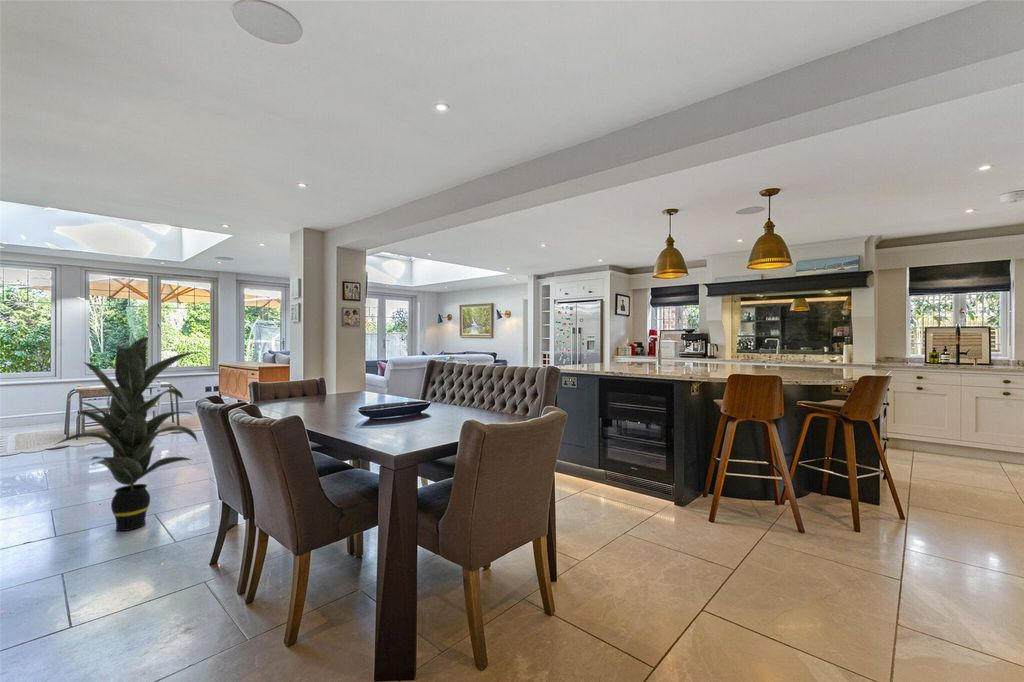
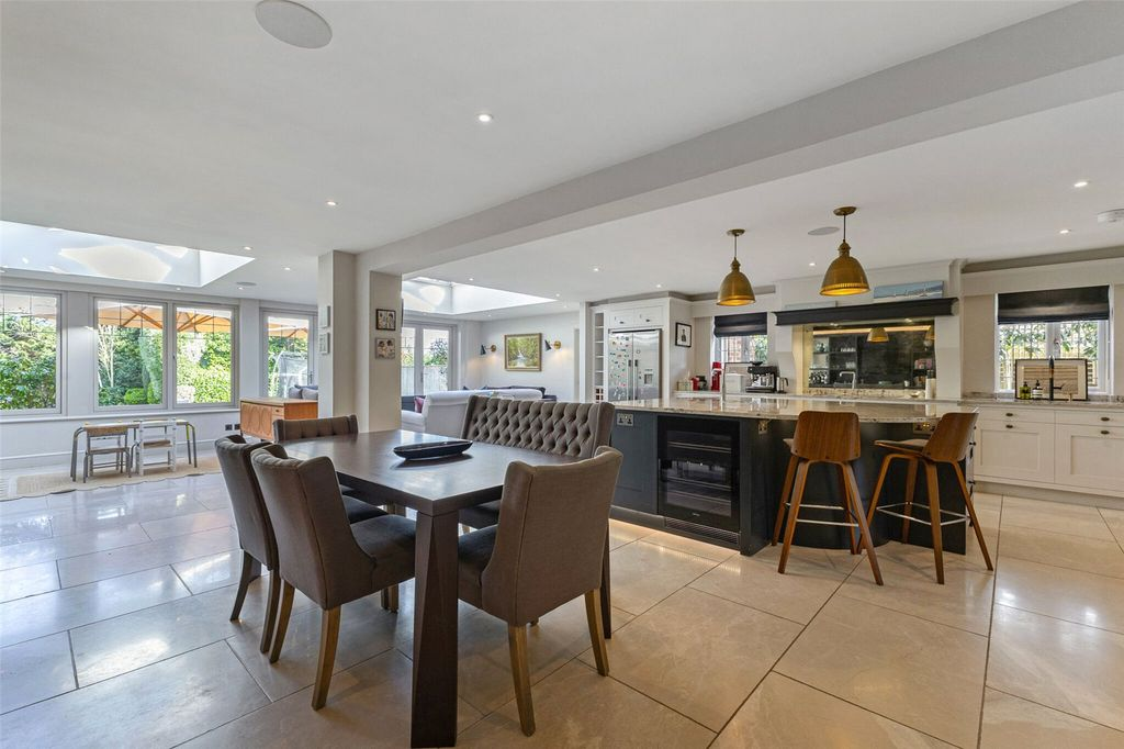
- indoor plant [53,336,202,532]
